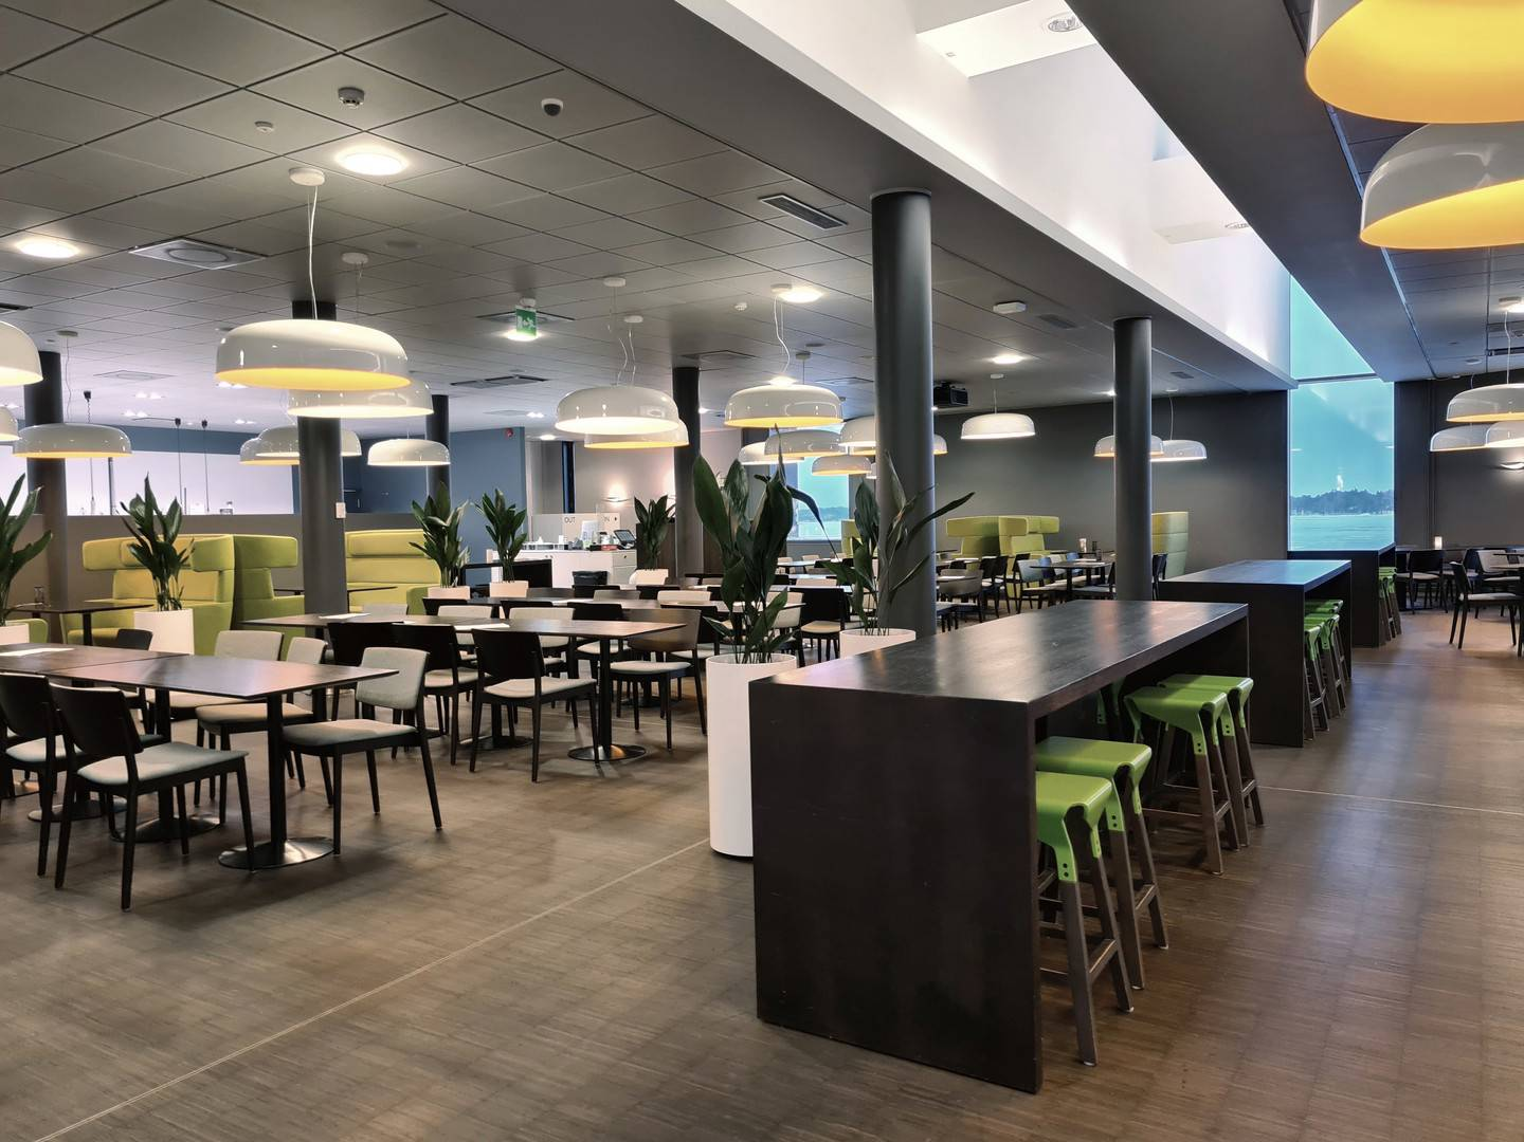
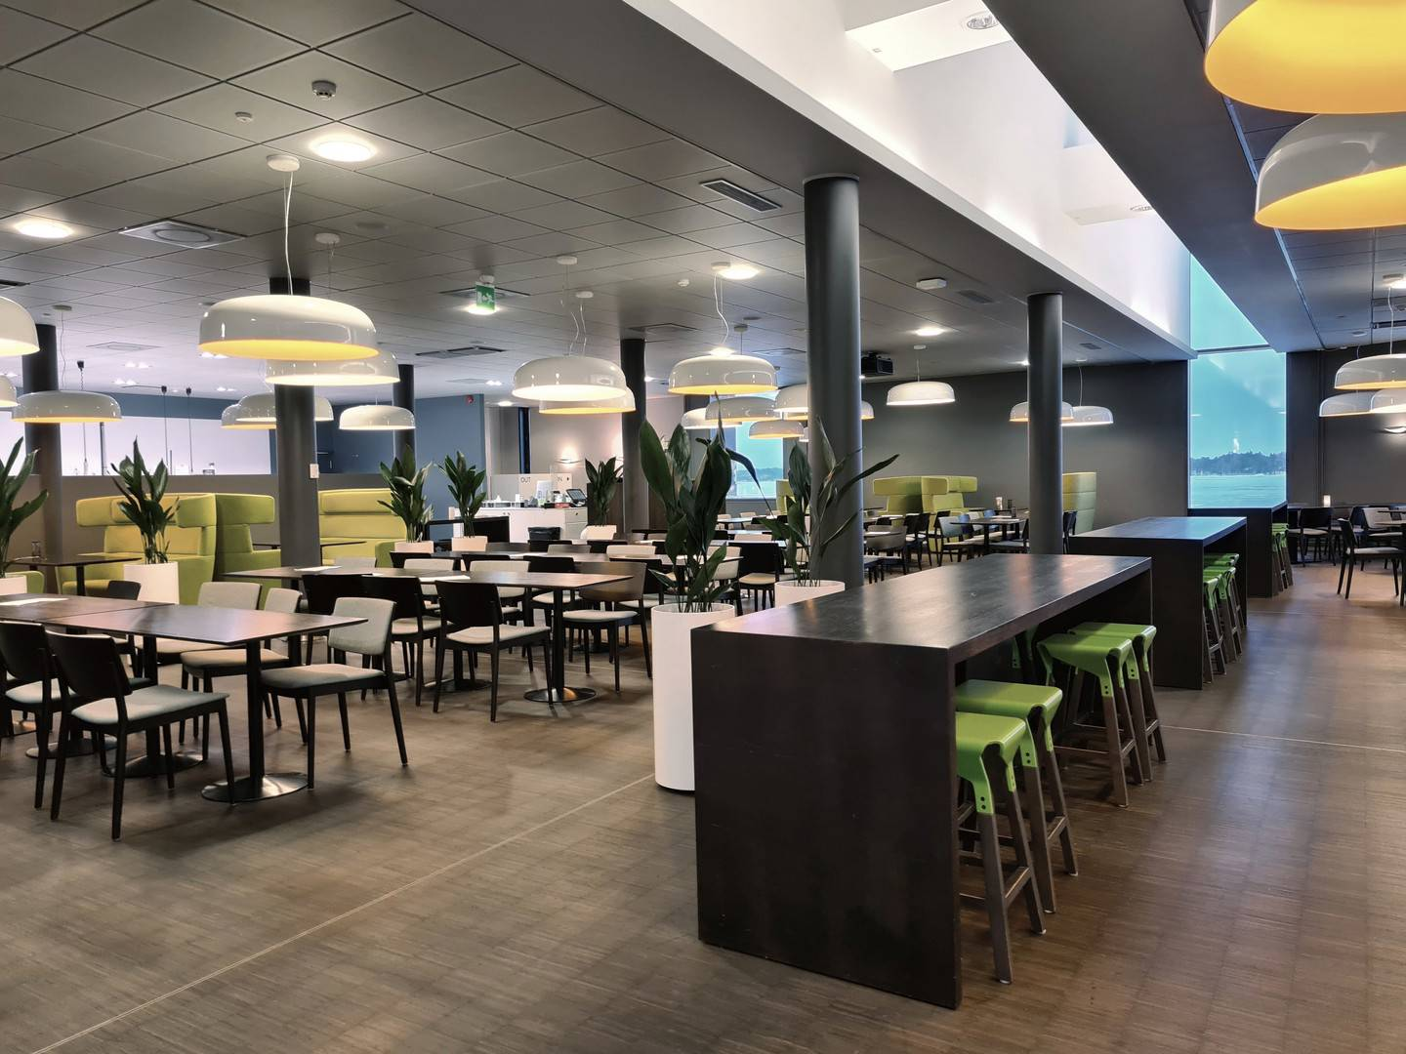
- dome security camera [541,97,564,118]
